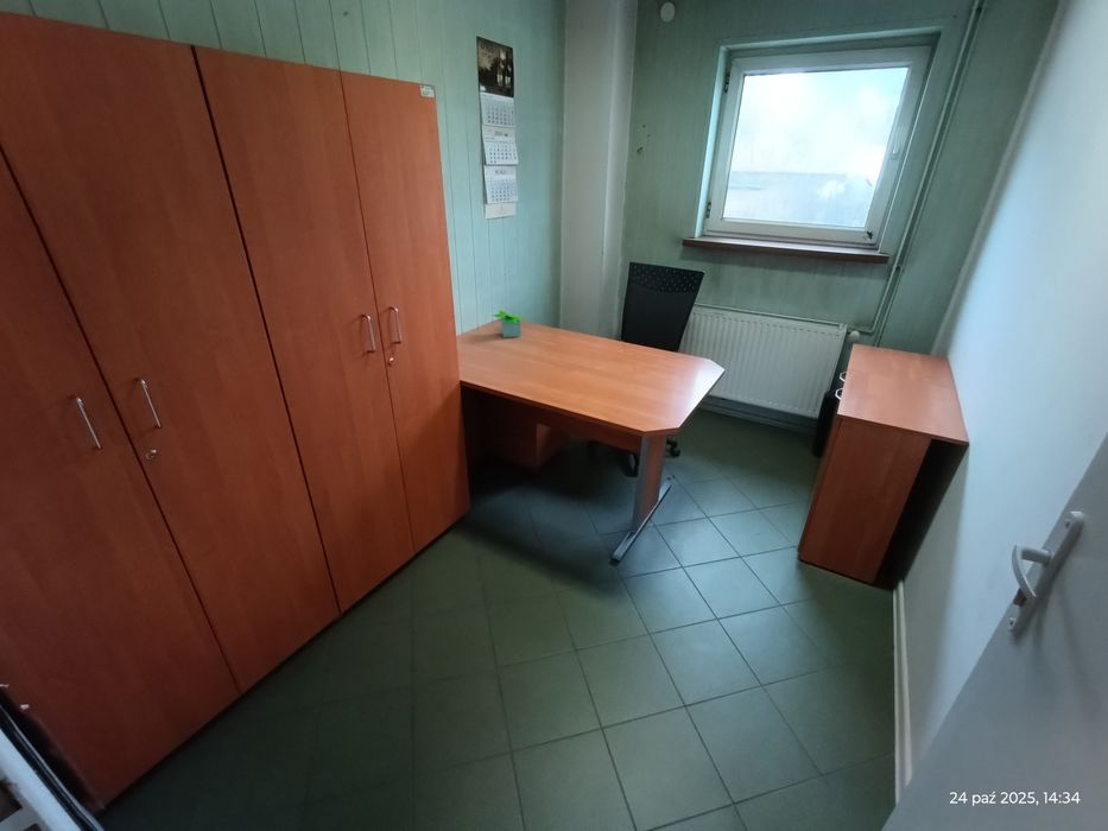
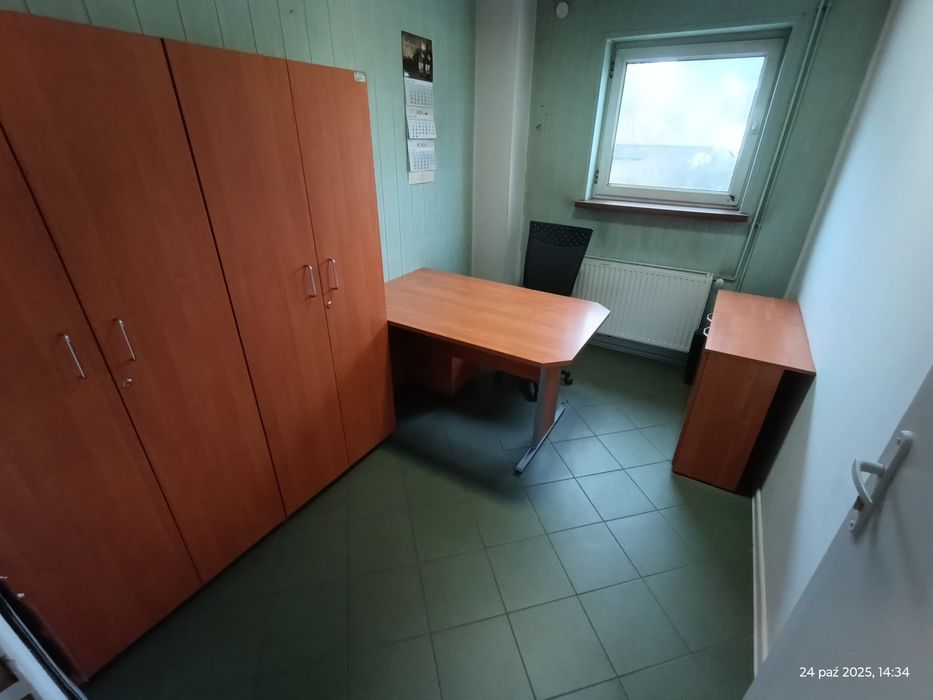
- potted plant [492,310,525,338]
